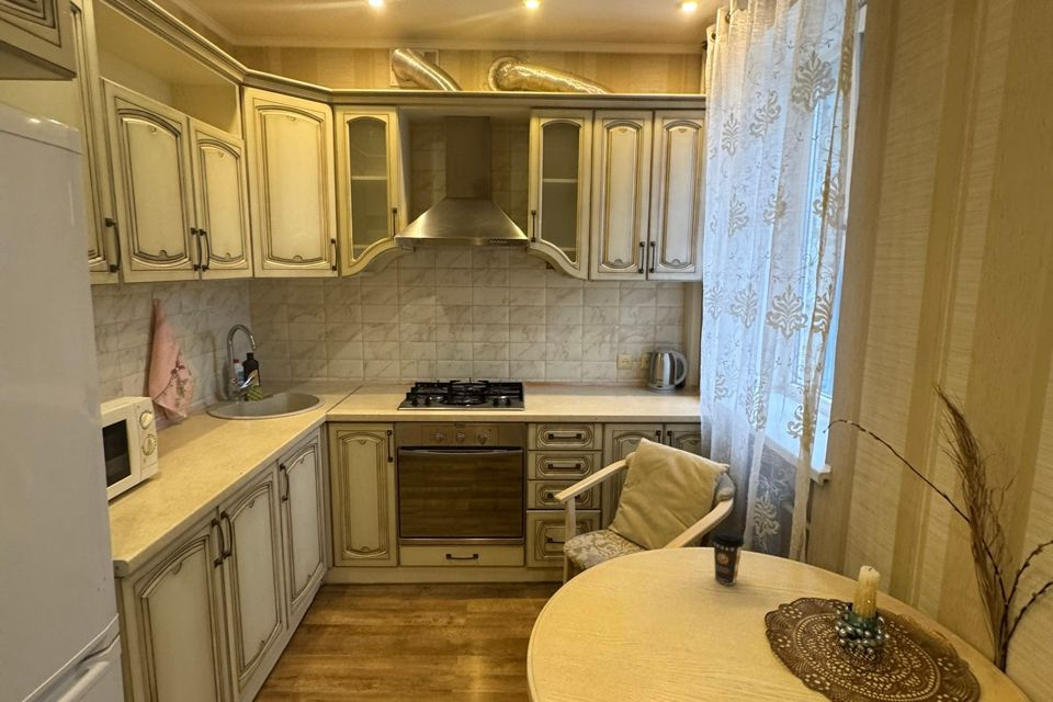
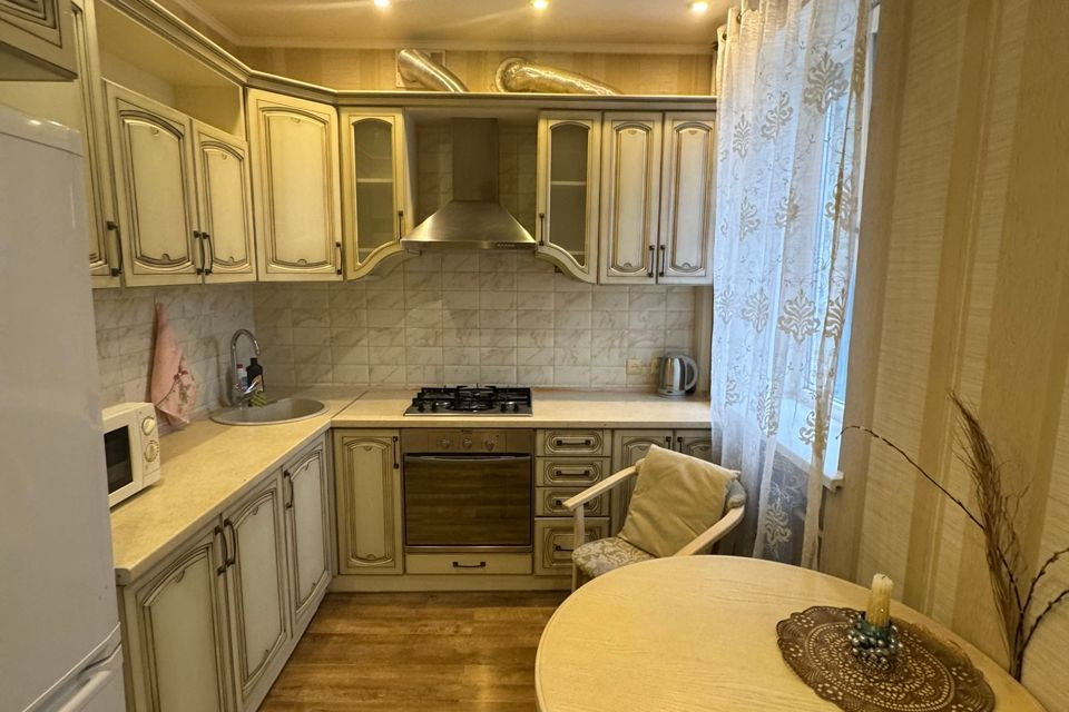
- coffee cup [711,528,746,586]
